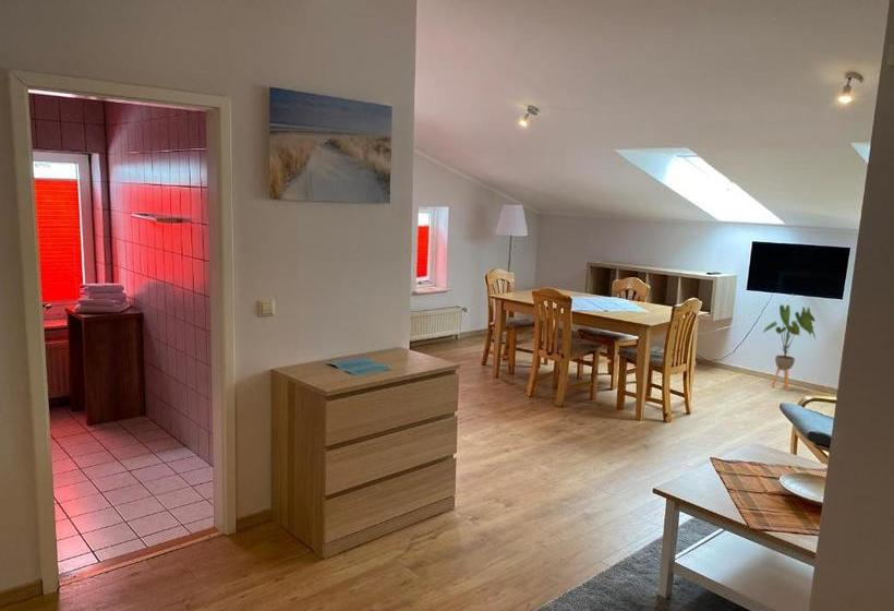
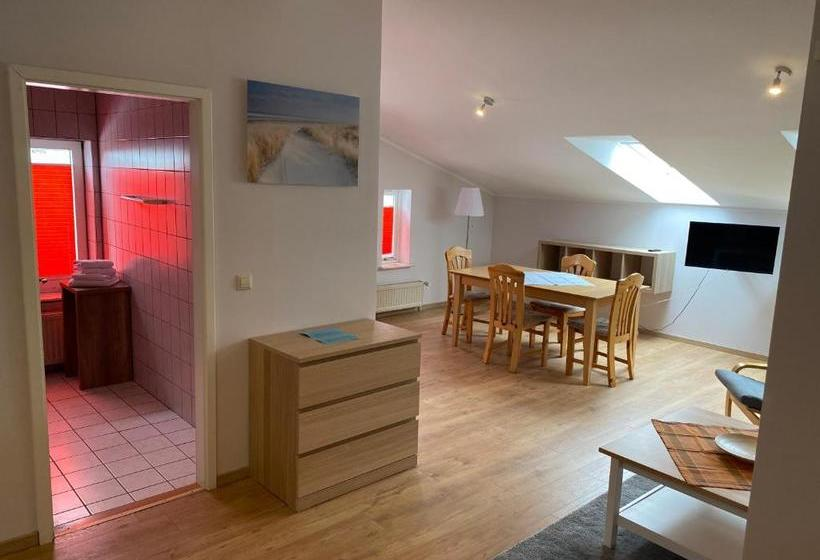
- house plant [762,303,817,392]
